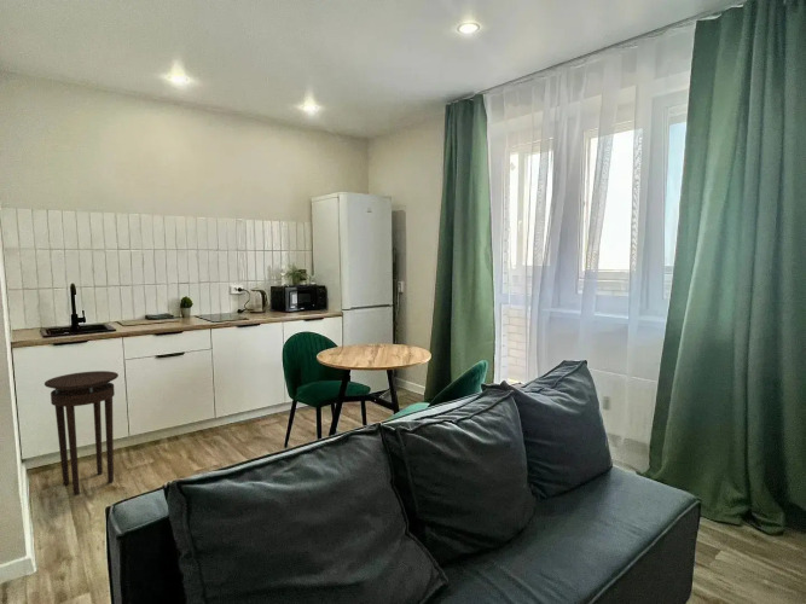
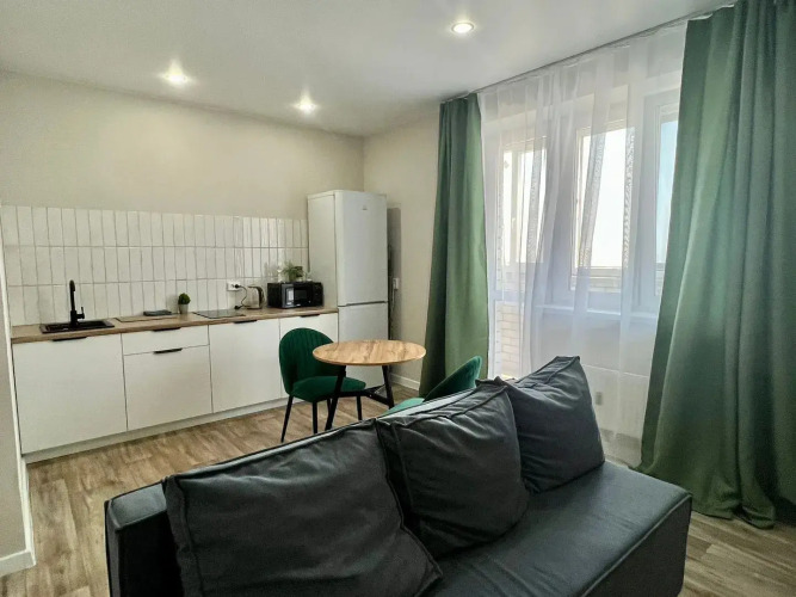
- stool [44,370,120,495]
